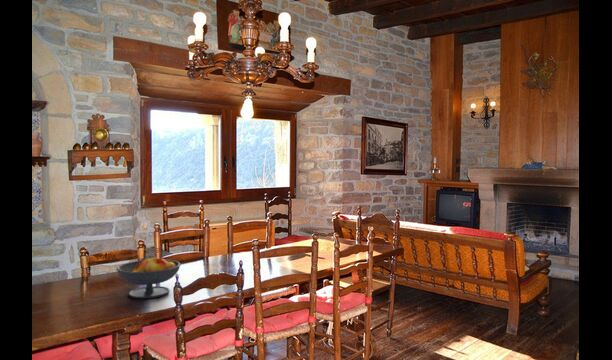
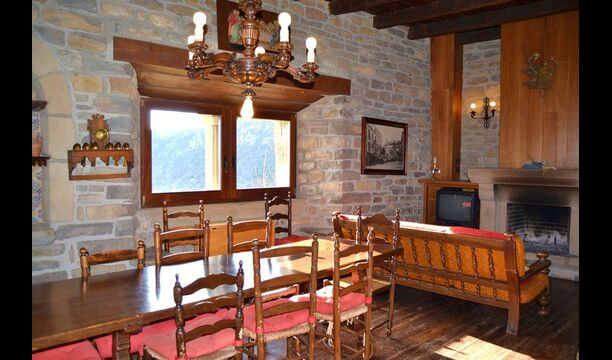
- fruit bowl [116,255,182,300]
